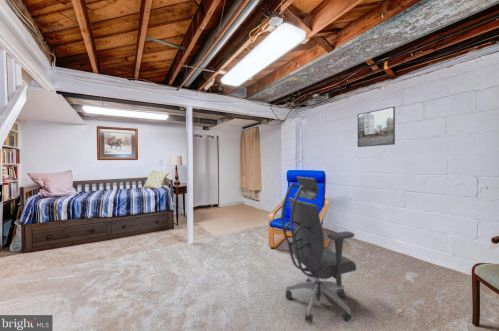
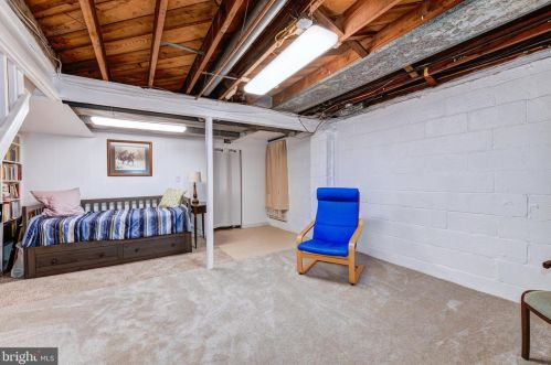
- office chair [280,175,357,324]
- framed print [357,106,396,148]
